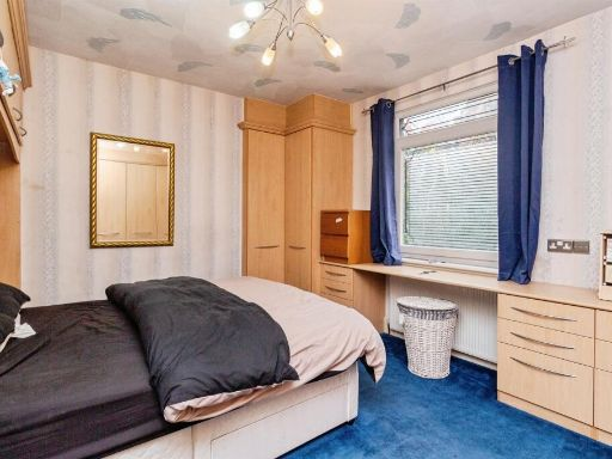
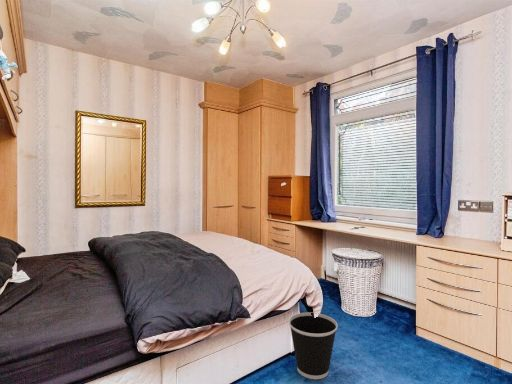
+ wastebasket [288,312,338,380]
